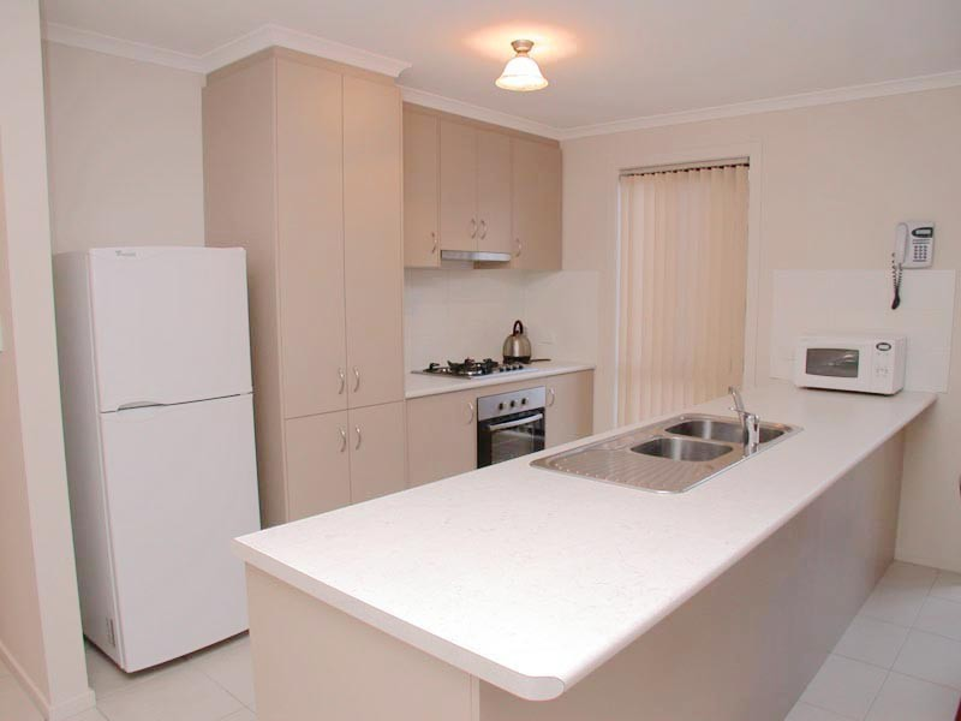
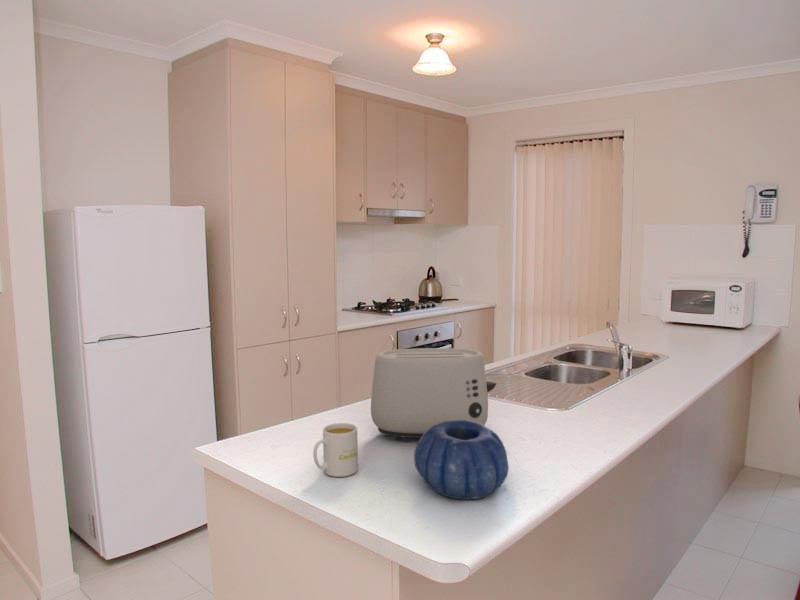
+ toaster [370,347,498,441]
+ mug [312,422,359,478]
+ decorative bowl [413,420,510,501]
